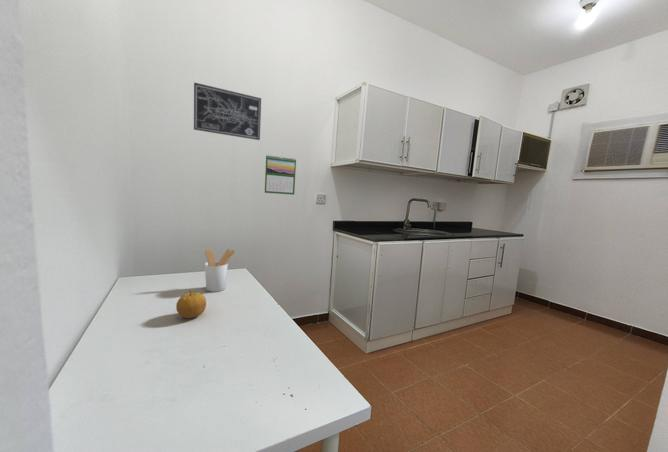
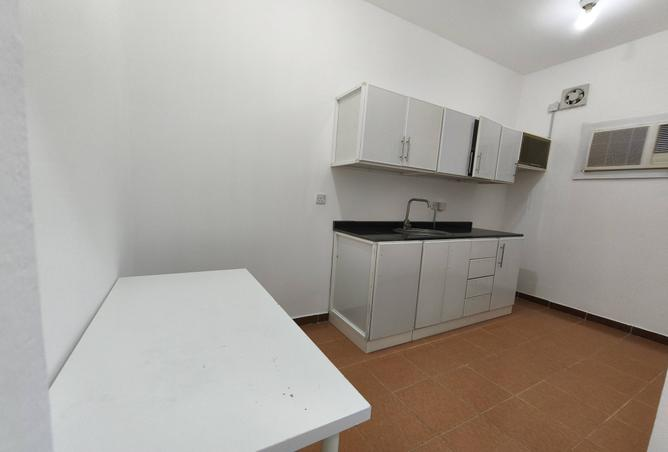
- fruit [175,288,207,319]
- utensil holder [204,248,236,293]
- calendar [264,154,297,196]
- wall art [193,81,262,141]
